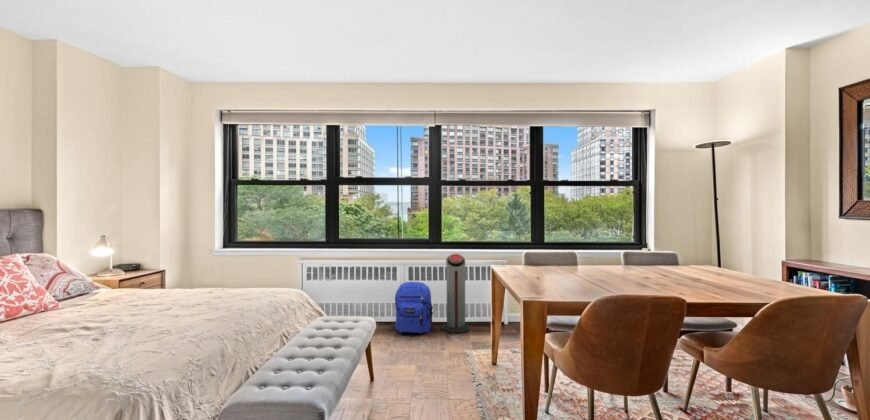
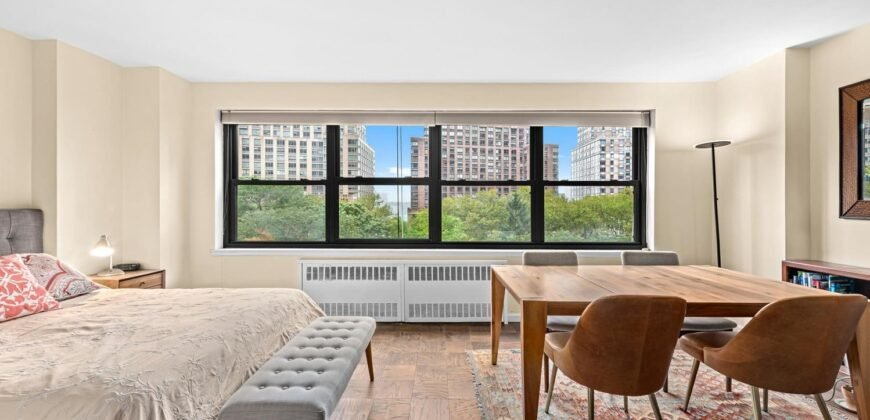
- backpack [394,281,434,334]
- air purifier [441,253,470,334]
